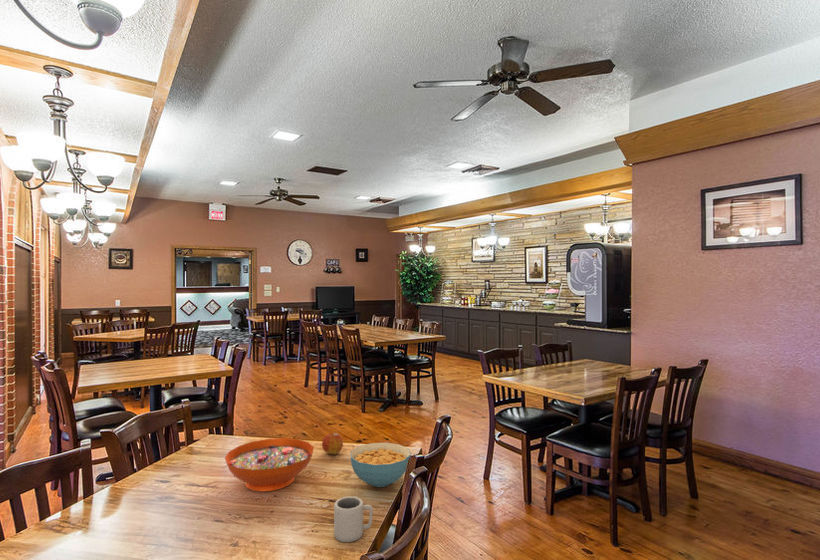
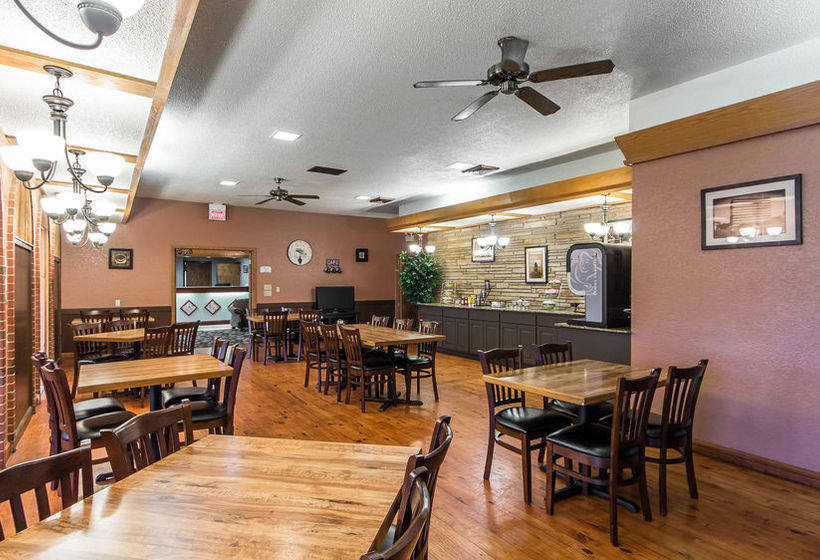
- decorative bowl [224,437,315,492]
- cup [333,496,374,543]
- cereal bowl [350,442,412,488]
- apple [321,432,344,455]
